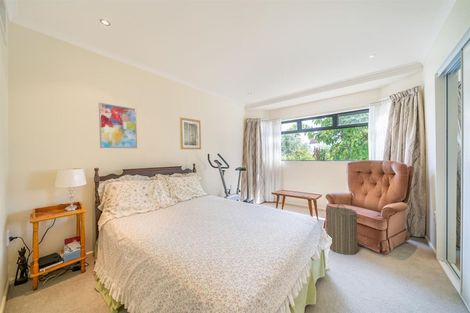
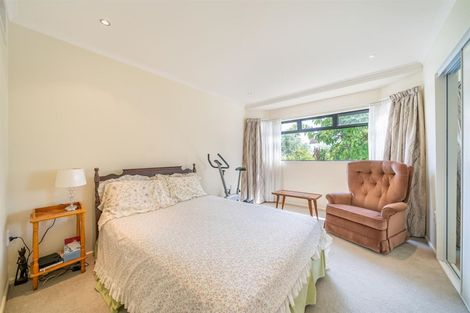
- wall art [98,102,138,149]
- wall art [179,116,202,150]
- laundry hamper [325,204,360,256]
